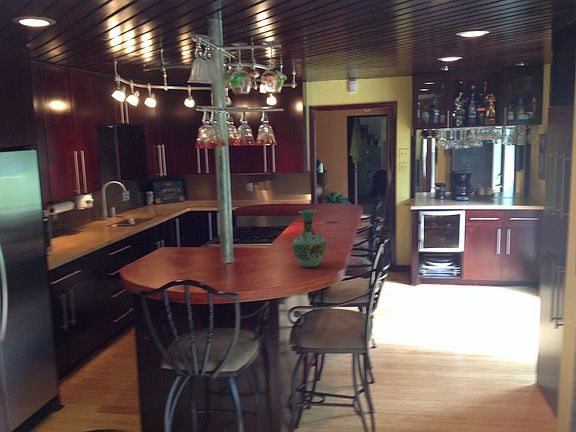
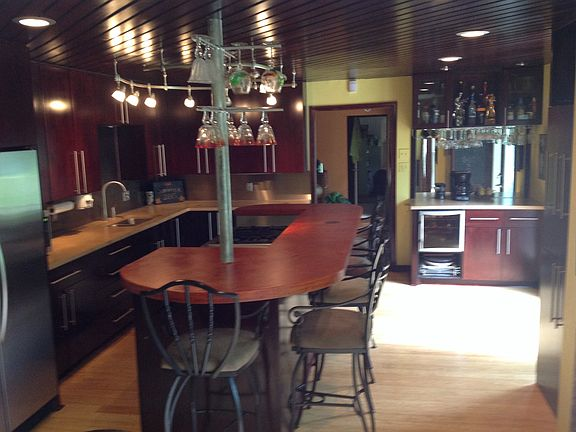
- vase [291,209,327,268]
